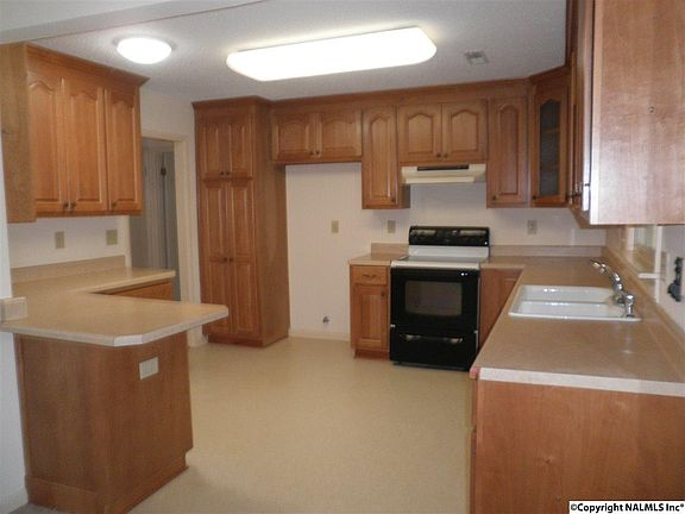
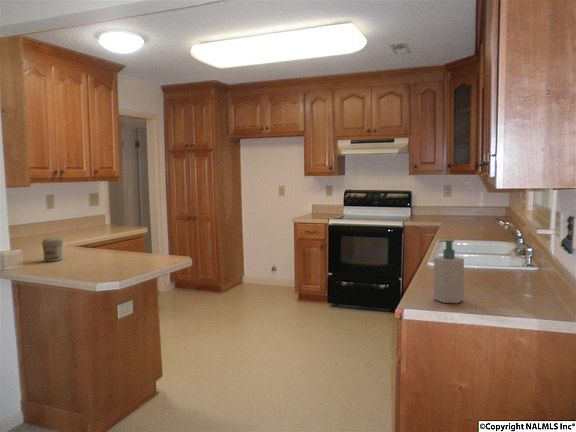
+ jar [41,237,64,262]
+ soap bottle [433,239,465,304]
